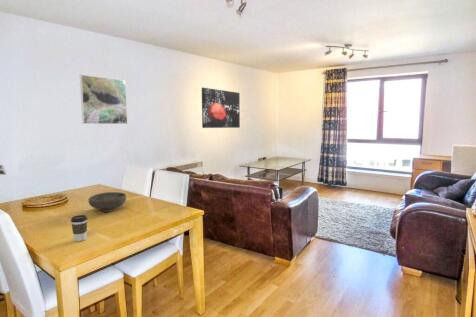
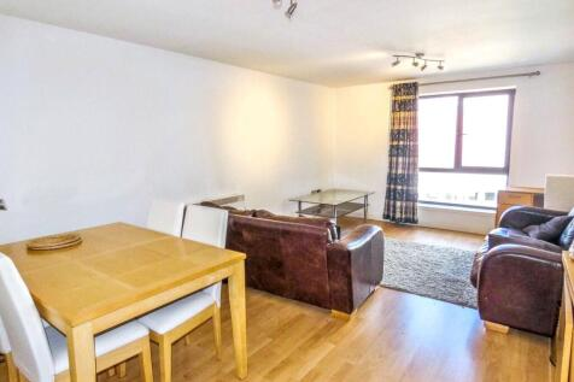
- bowl [87,191,127,213]
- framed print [79,74,129,125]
- wall art [201,87,241,129]
- coffee cup [70,214,88,242]
